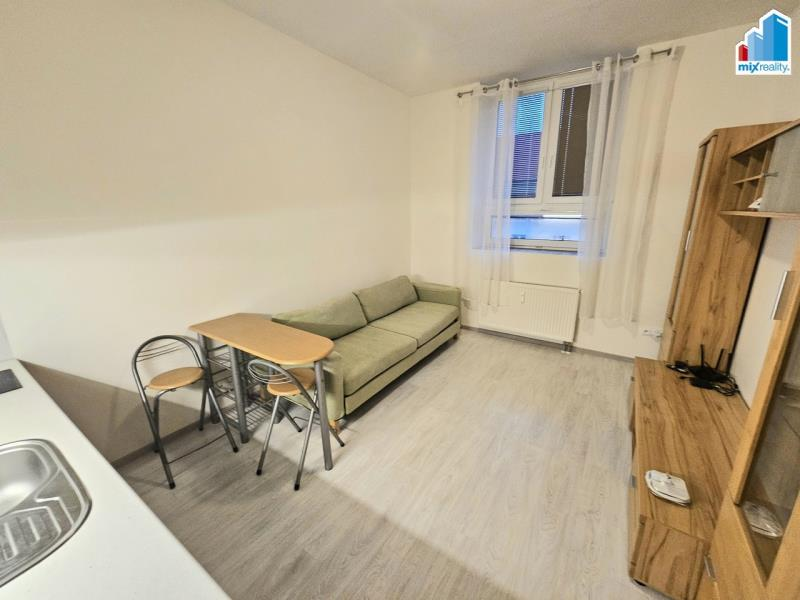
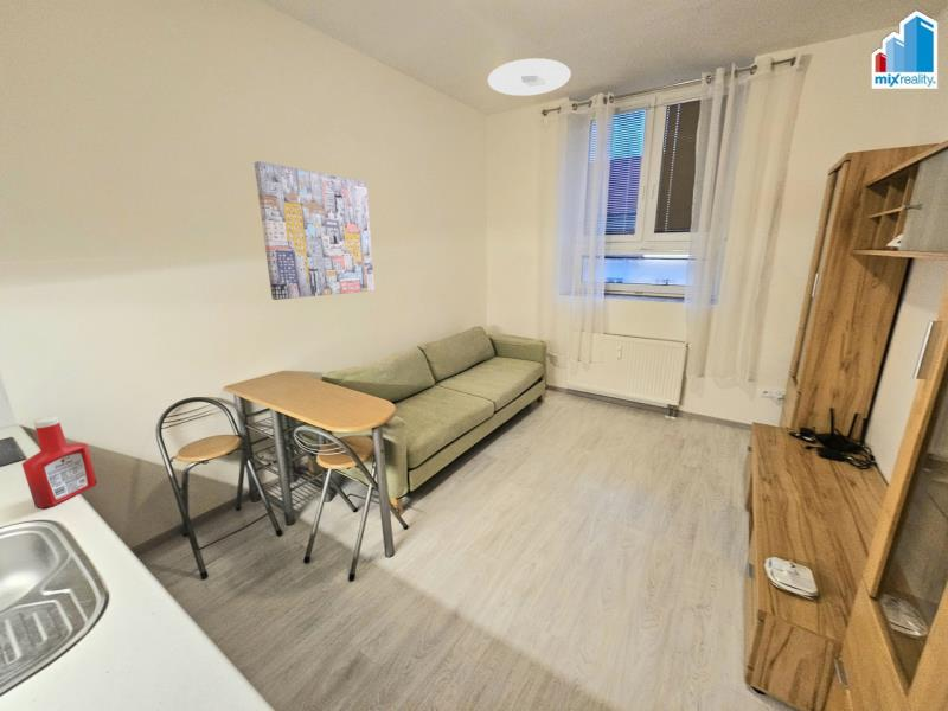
+ wall art [254,160,376,301]
+ ceiling light [487,57,572,97]
+ soap bottle [20,415,98,510]
